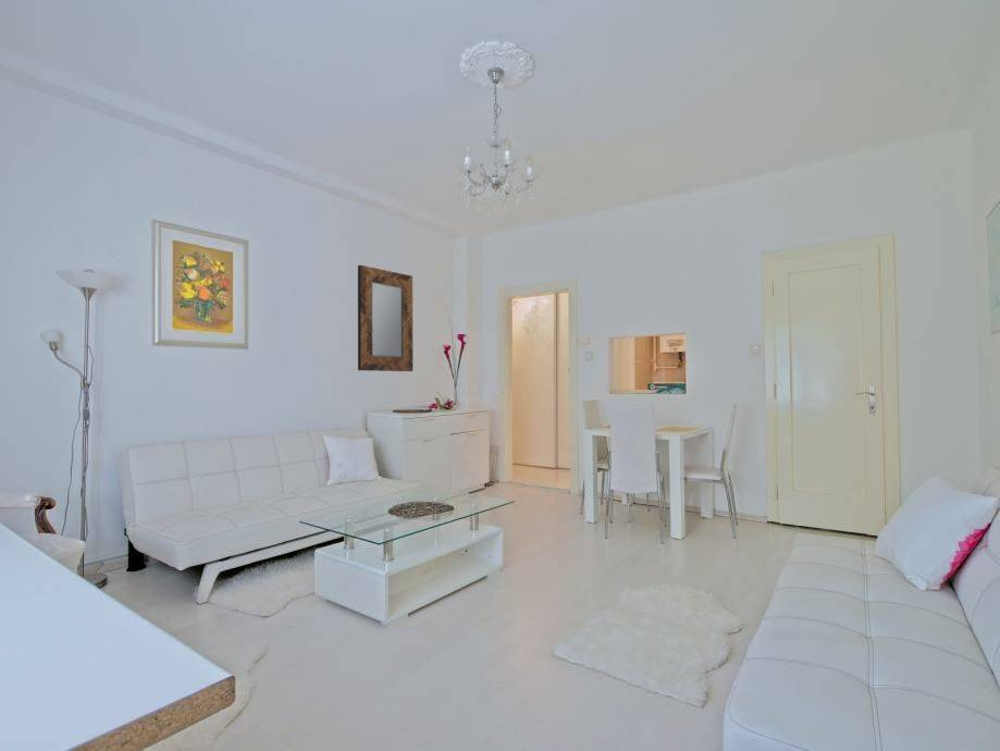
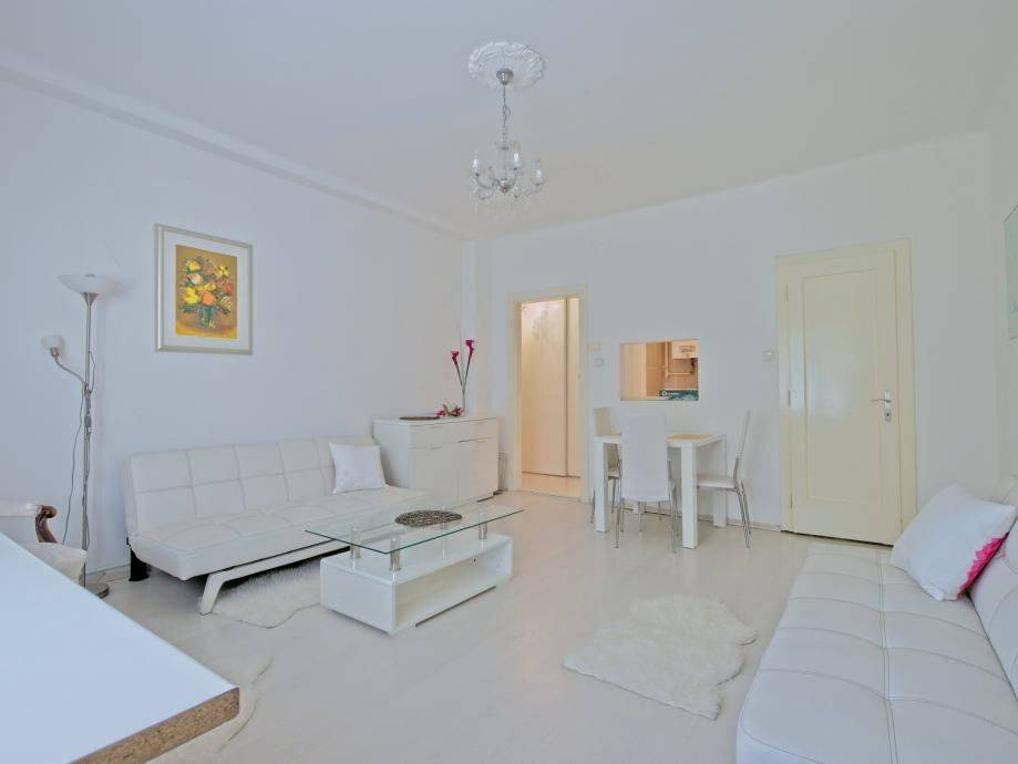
- home mirror [357,264,413,372]
